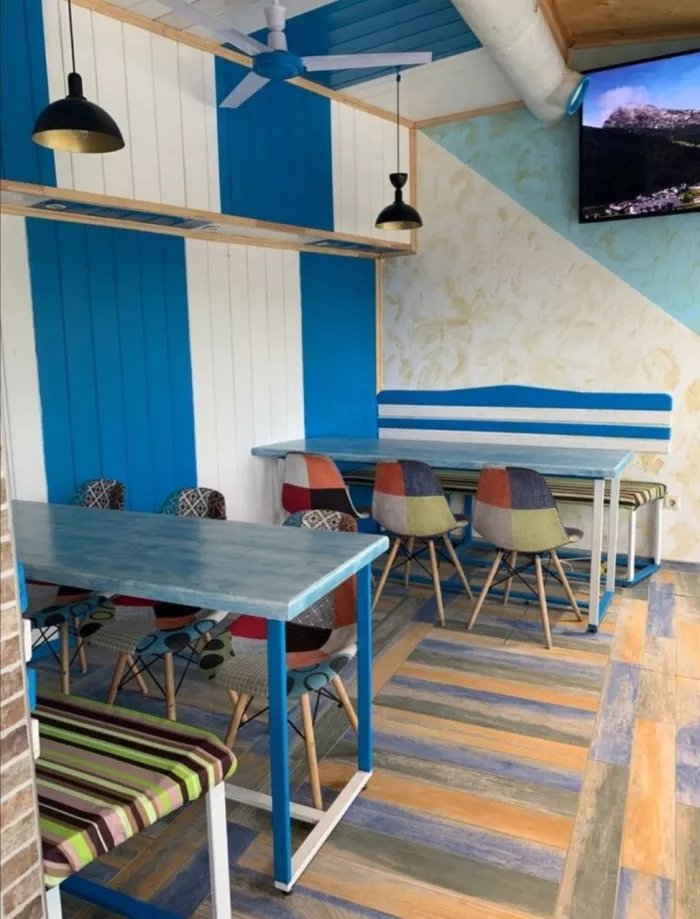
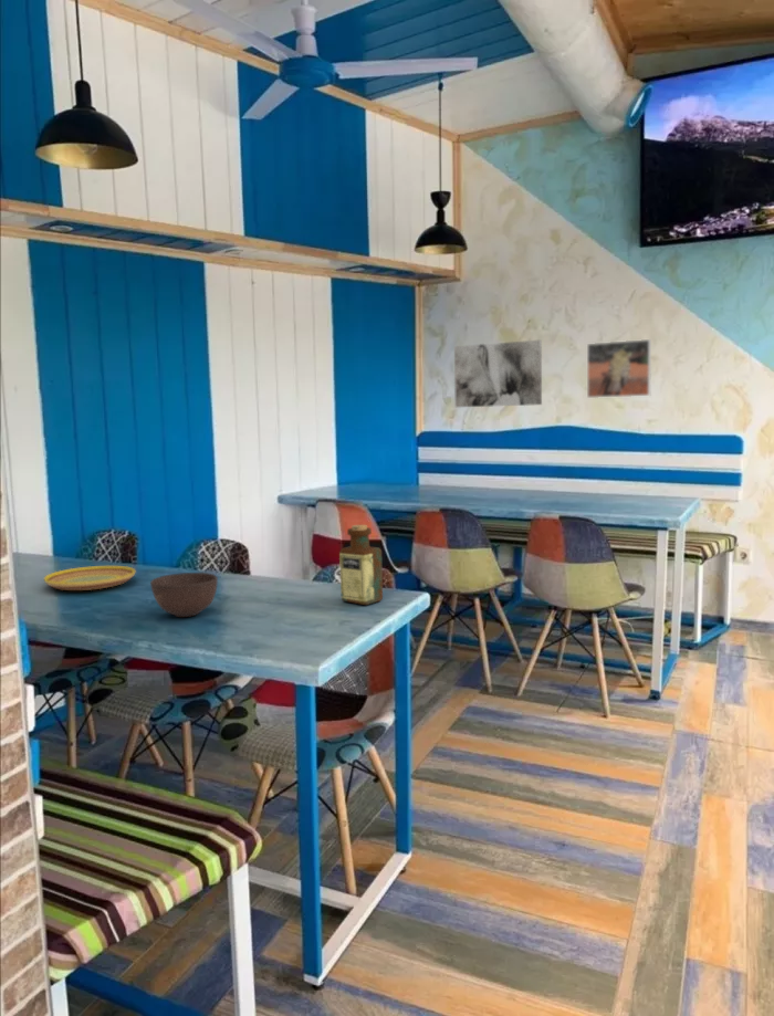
+ bowl [149,572,219,618]
+ wall art [453,339,543,408]
+ plate [43,565,137,591]
+ bottle [338,524,384,606]
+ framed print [586,338,652,399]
